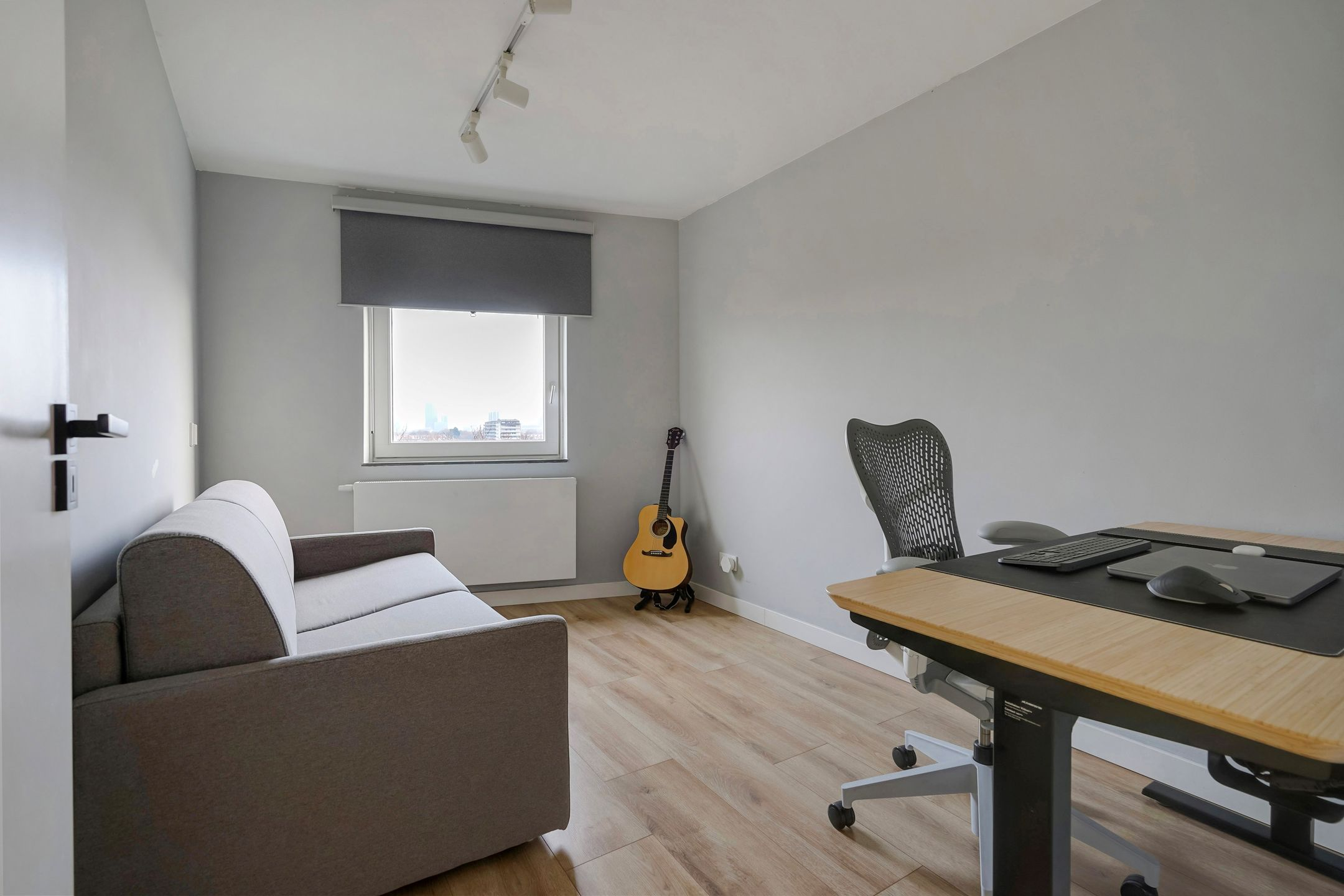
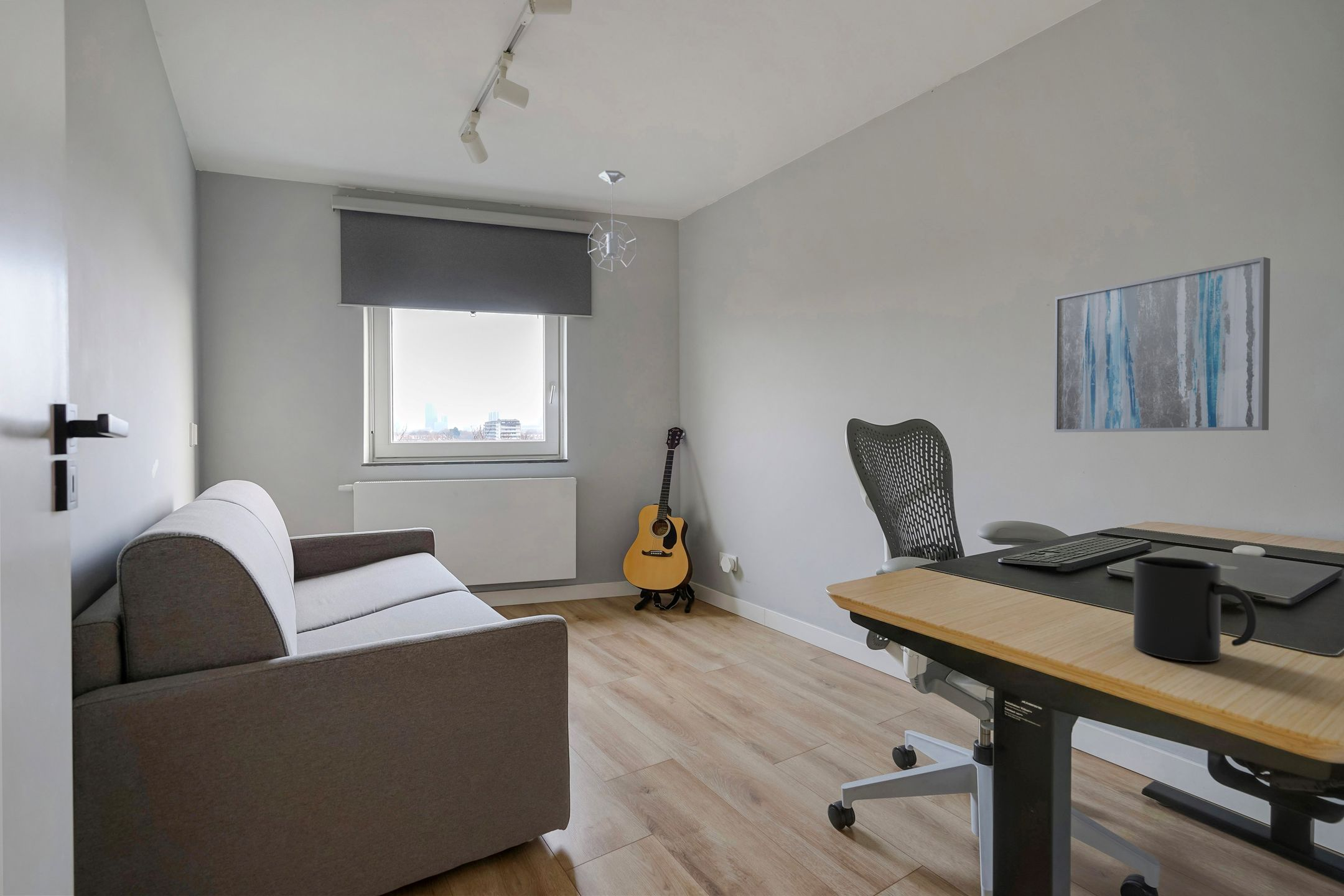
+ mug [1132,556,1258,663]
+ wall art [1054,256,1271,433]
+ pendant light [587,170,637,272]
